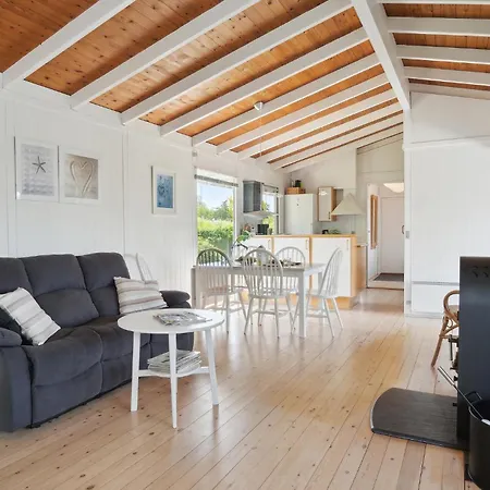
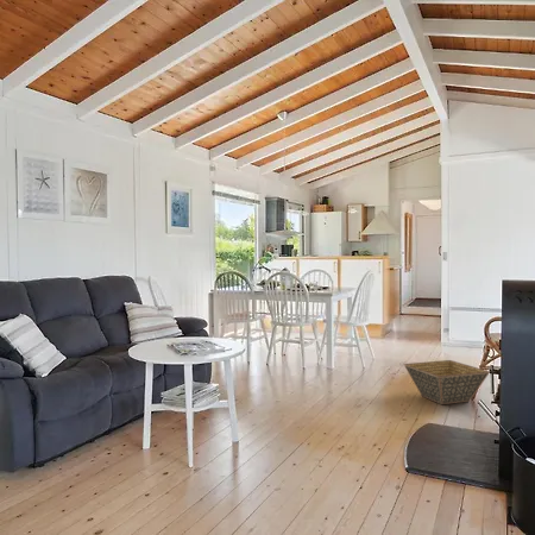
+ basket [403,359,491,405]
